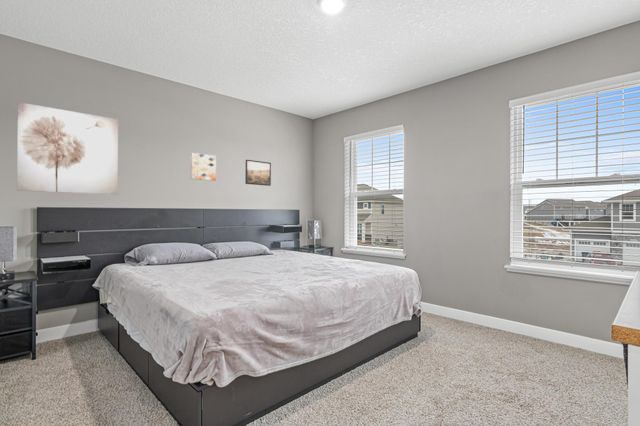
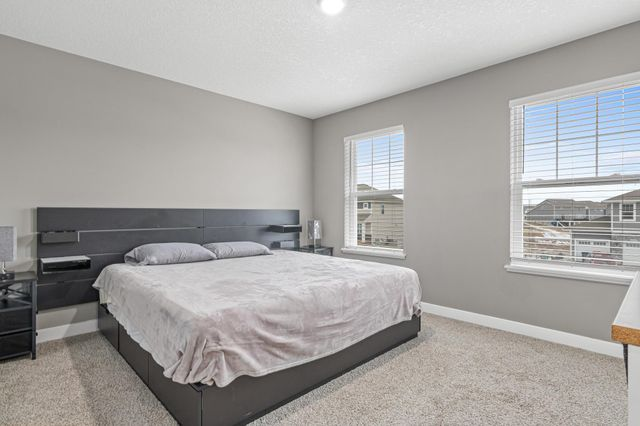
- wall art [190,152,217,182]
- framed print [244,159,272,187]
- wall art [16,101,119,195]
